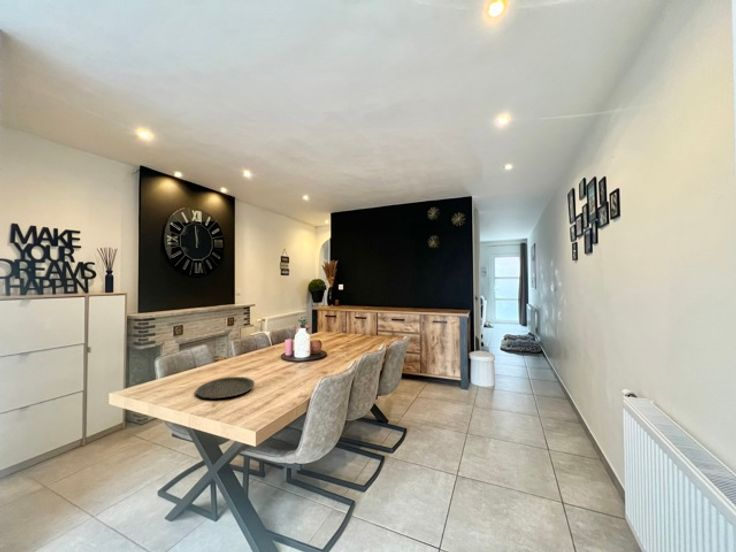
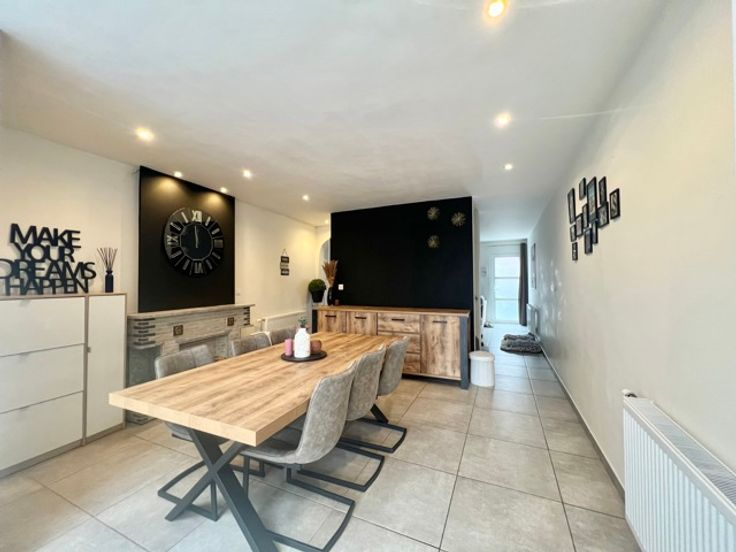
- plate [195,376,255,400]
